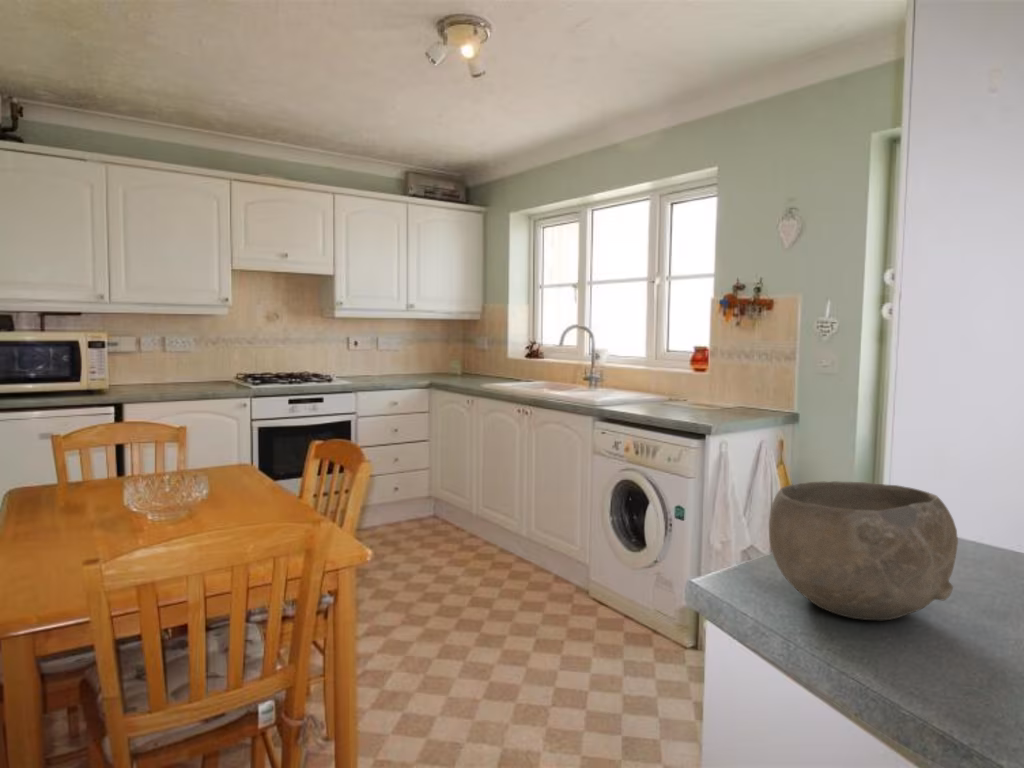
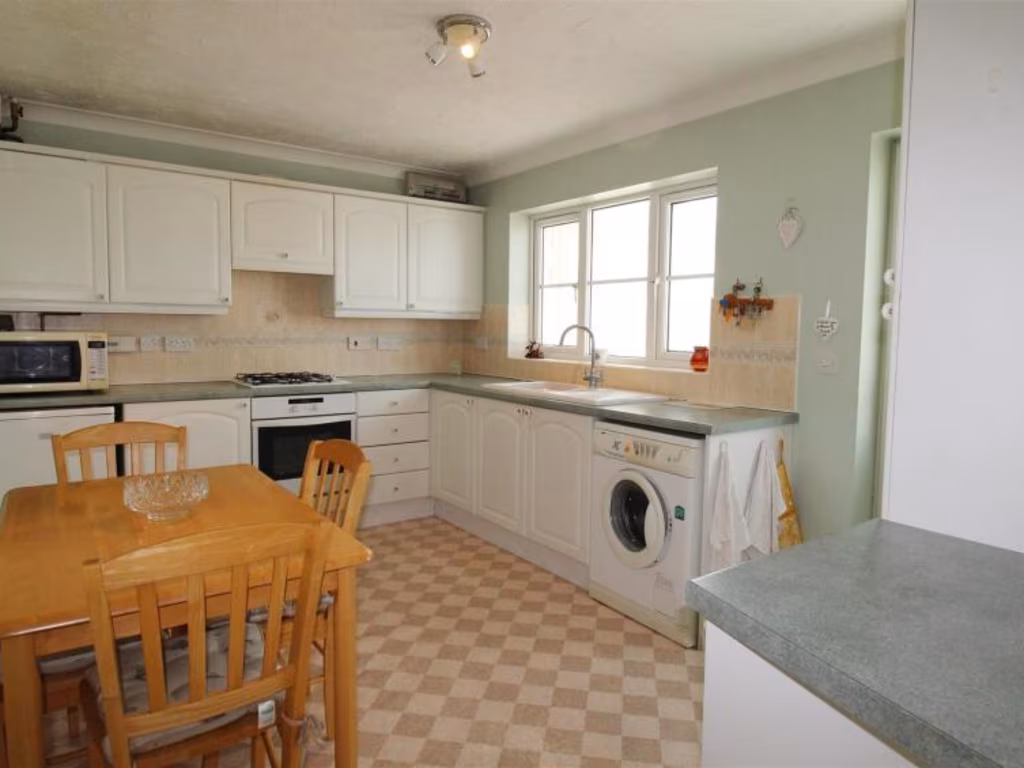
- bowl [768,480,959,621]
